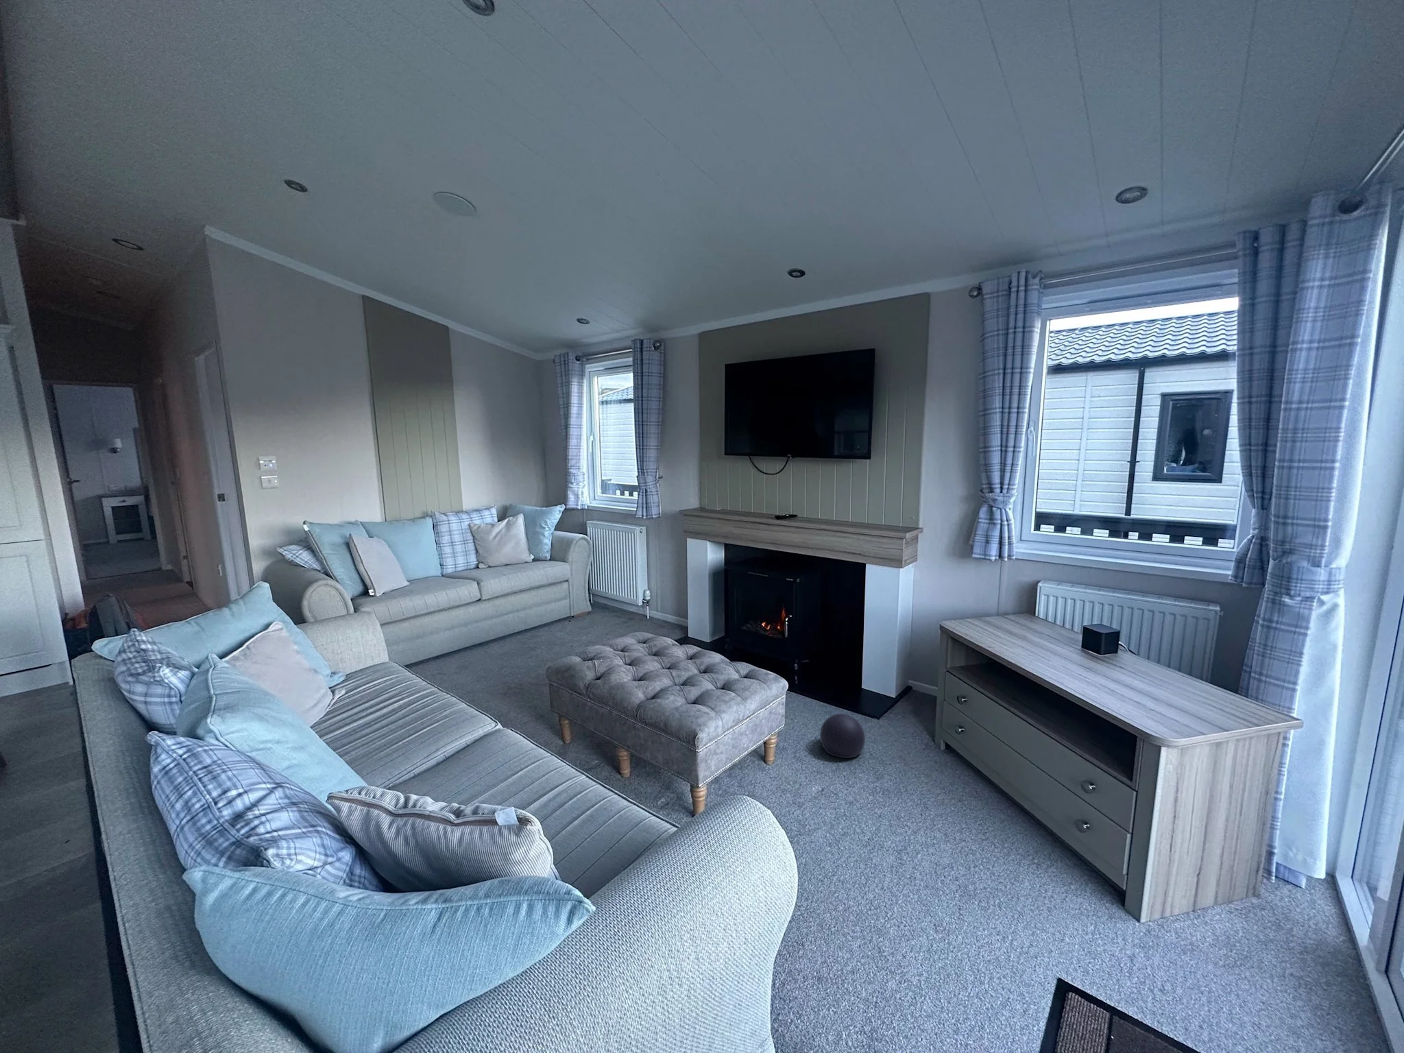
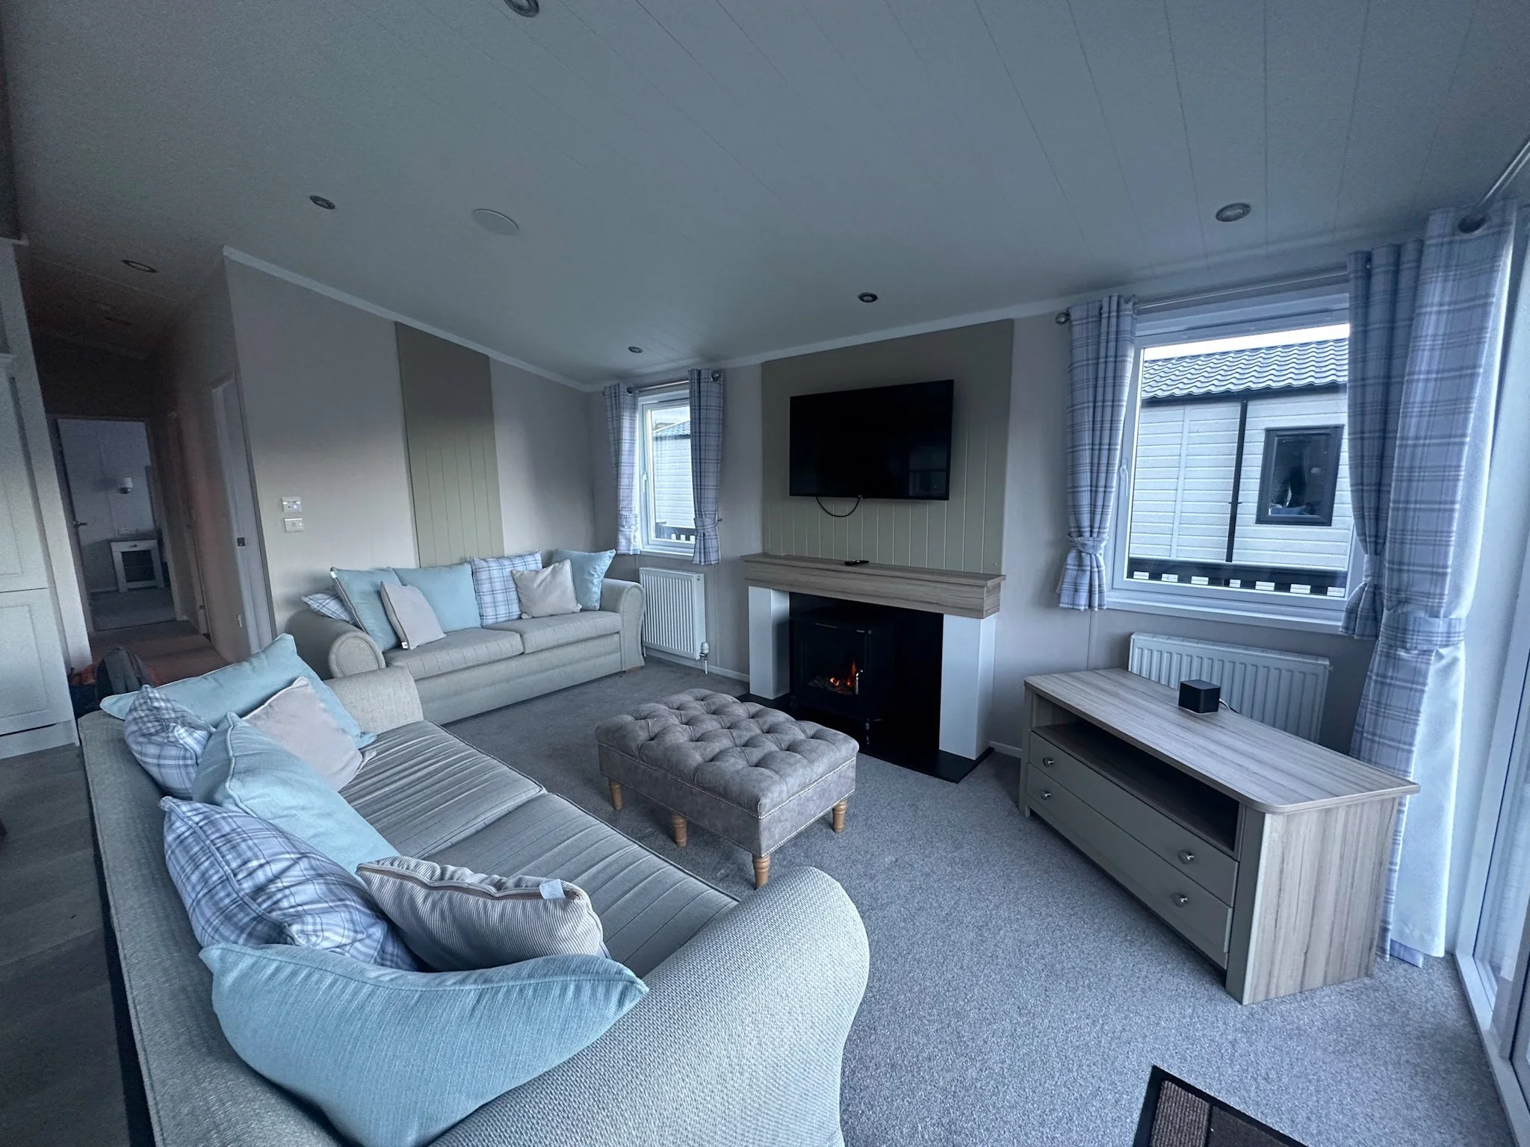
- ball [819,713,866,759]
